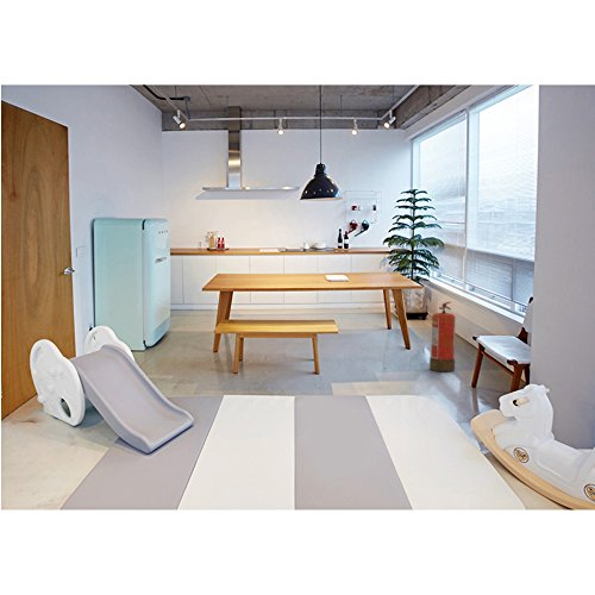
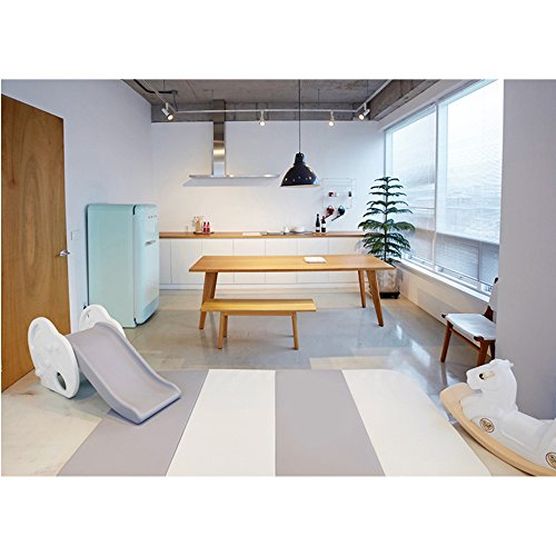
- fire extinguisher [428,301,457,372]
